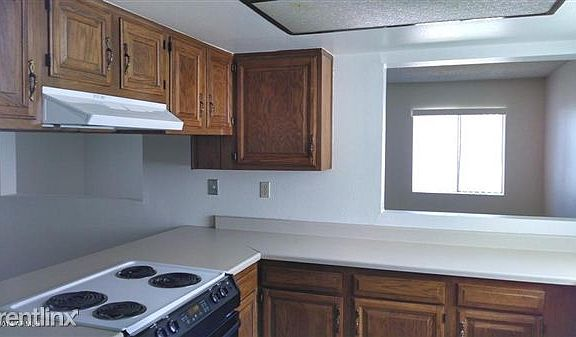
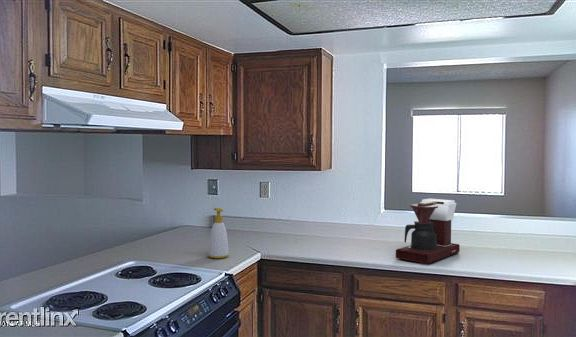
+ soap bottle [207,207,230,259]
+ coffee maker [395,198,461,265]
